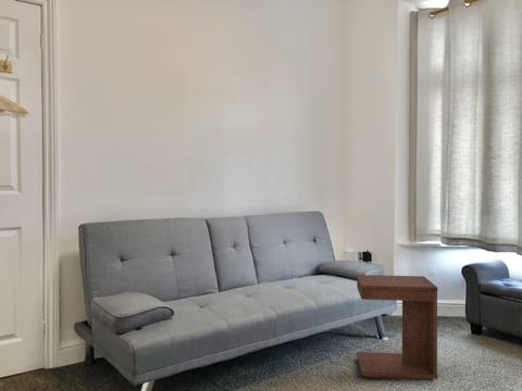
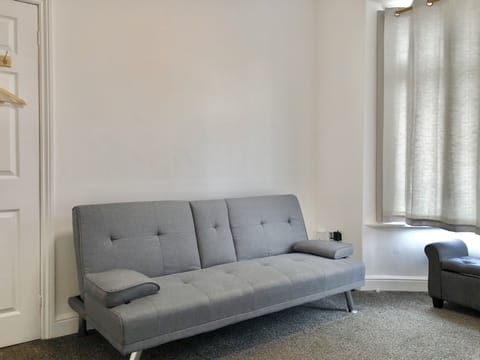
- side table [356,274,438,381]
